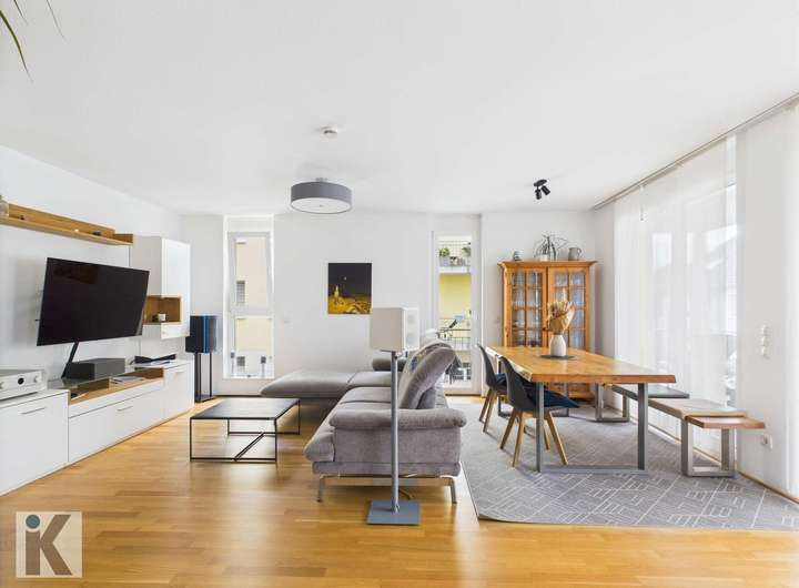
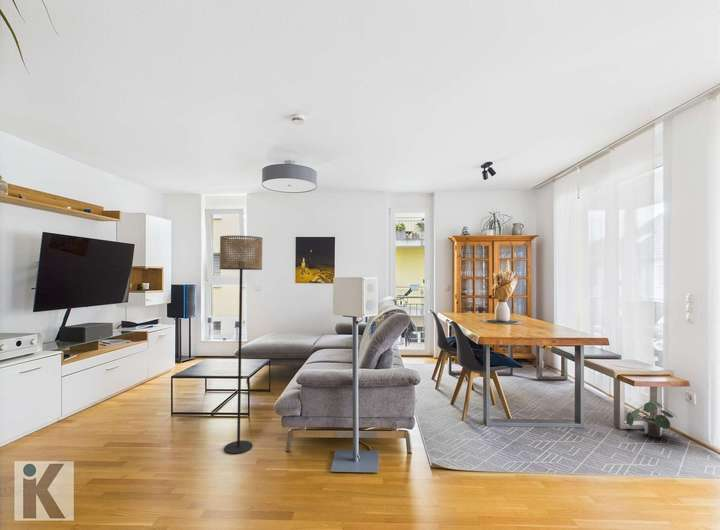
+ floor lamp [219,235,264,455]
+ potted plant [625,399,677,438]
